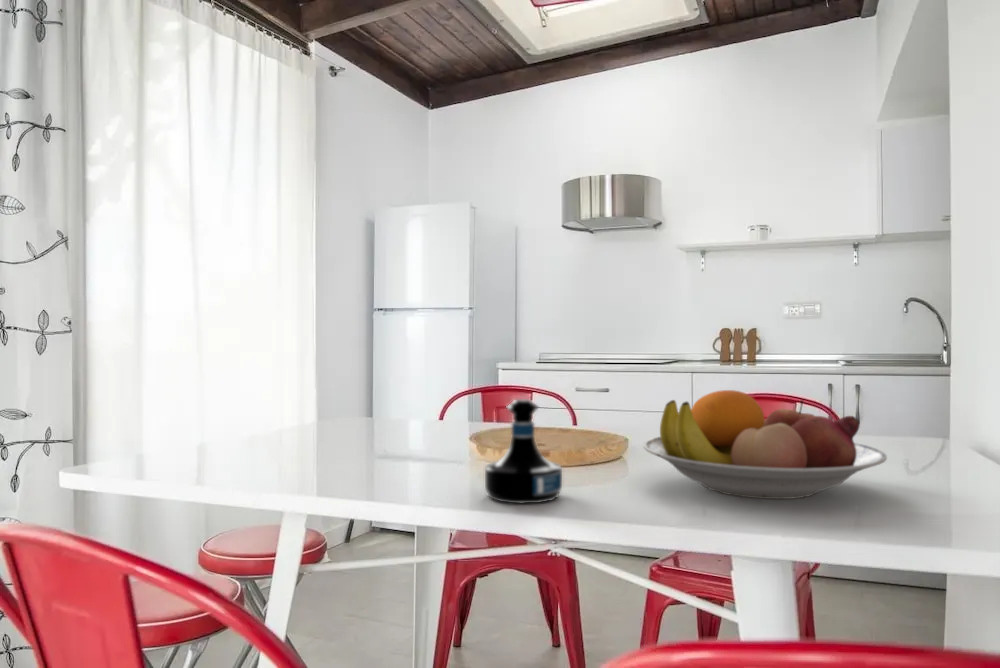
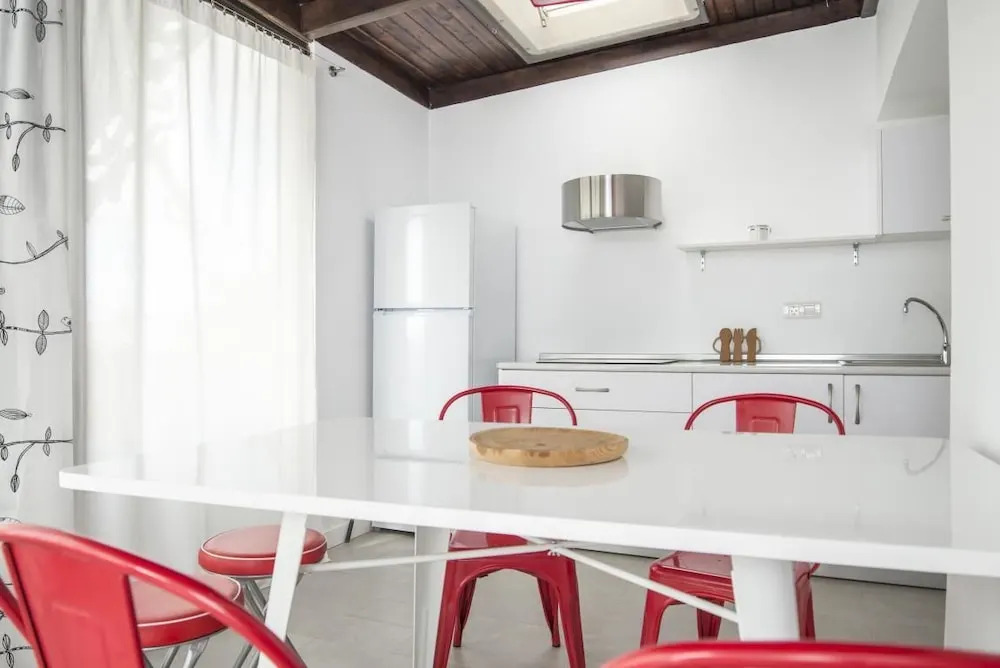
- fruit bowl [642,389,888,500]
- tequila bottle [484,398,563,504]
